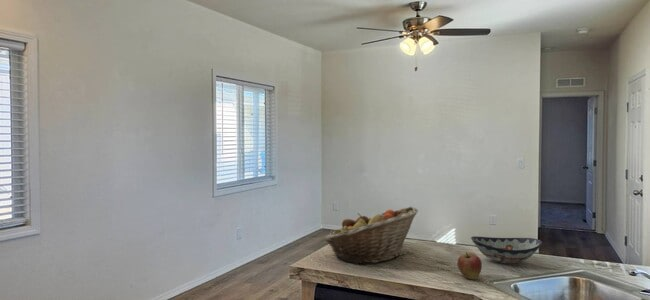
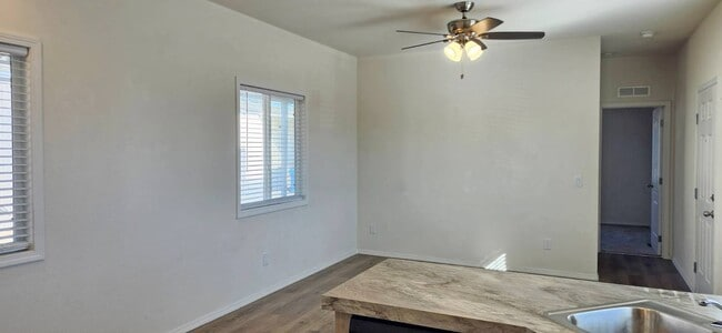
- fruit basket [324,206,419,265]
- decorative bowl [470,235,543,265]
- apple [456,251,483,280]
